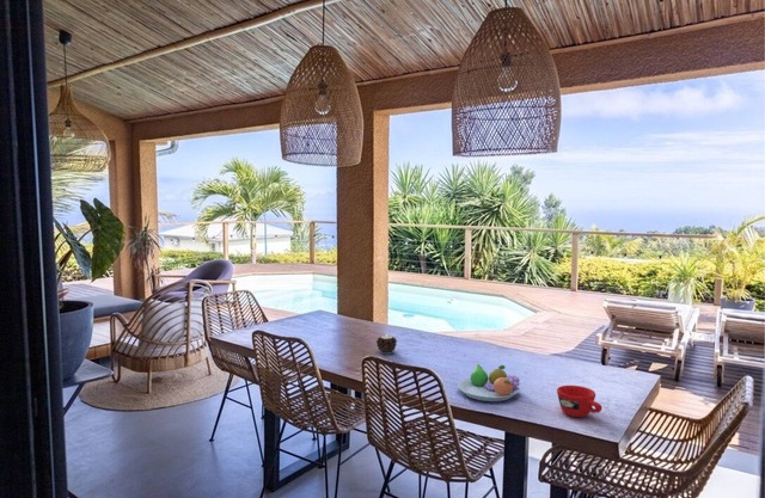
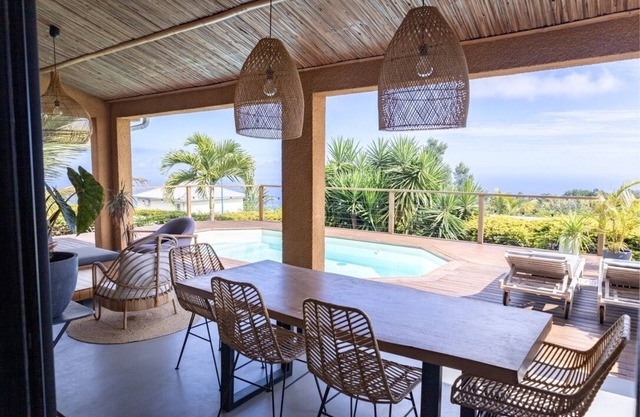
- fruit bowl [457,363,521,402]
- candle [375,332,398,356]
- cup [556,385,604,418]
